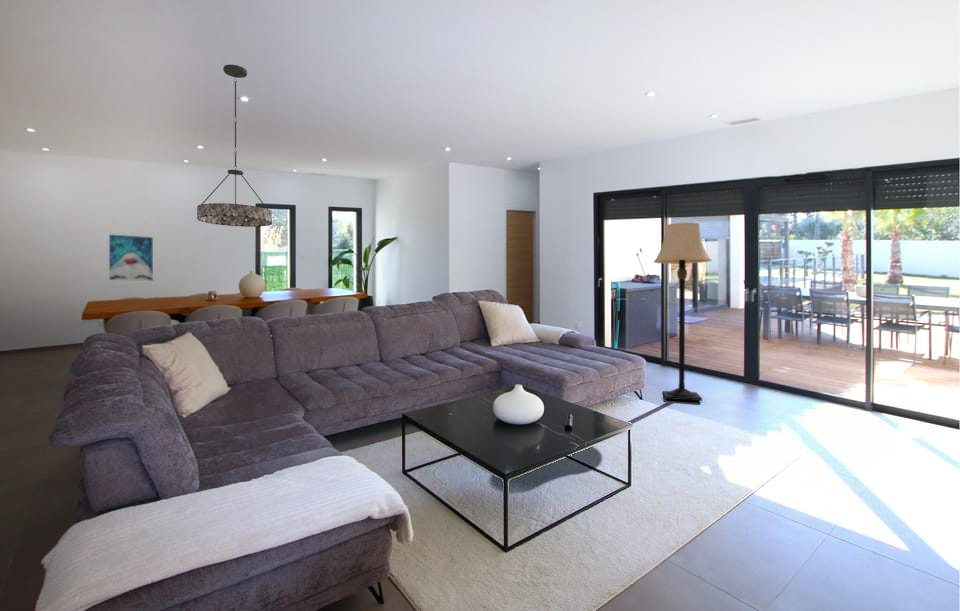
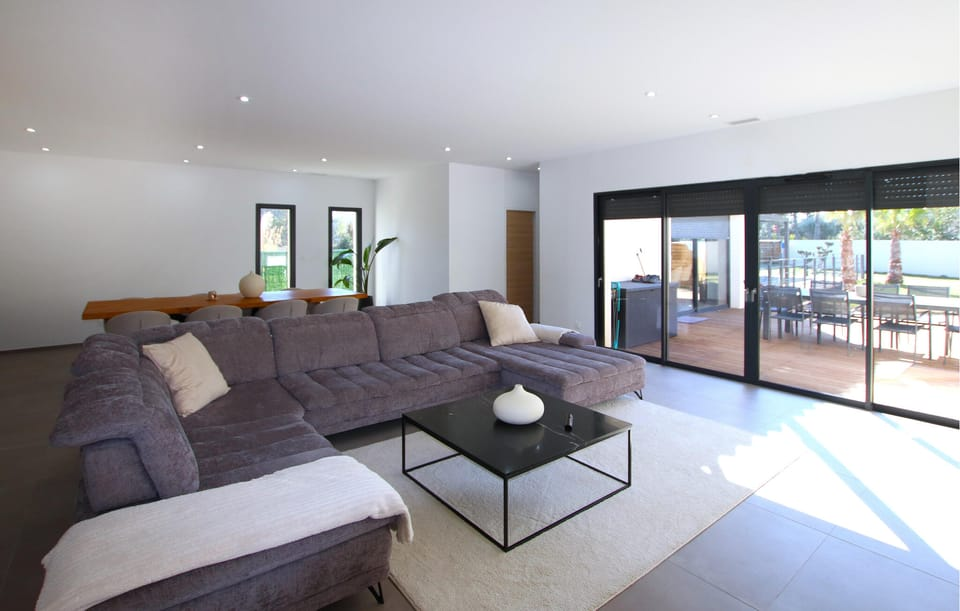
- wall art [108,233,154,282]
- chandelier [196,64,273,228]
- lamp [652,221,713,402]
